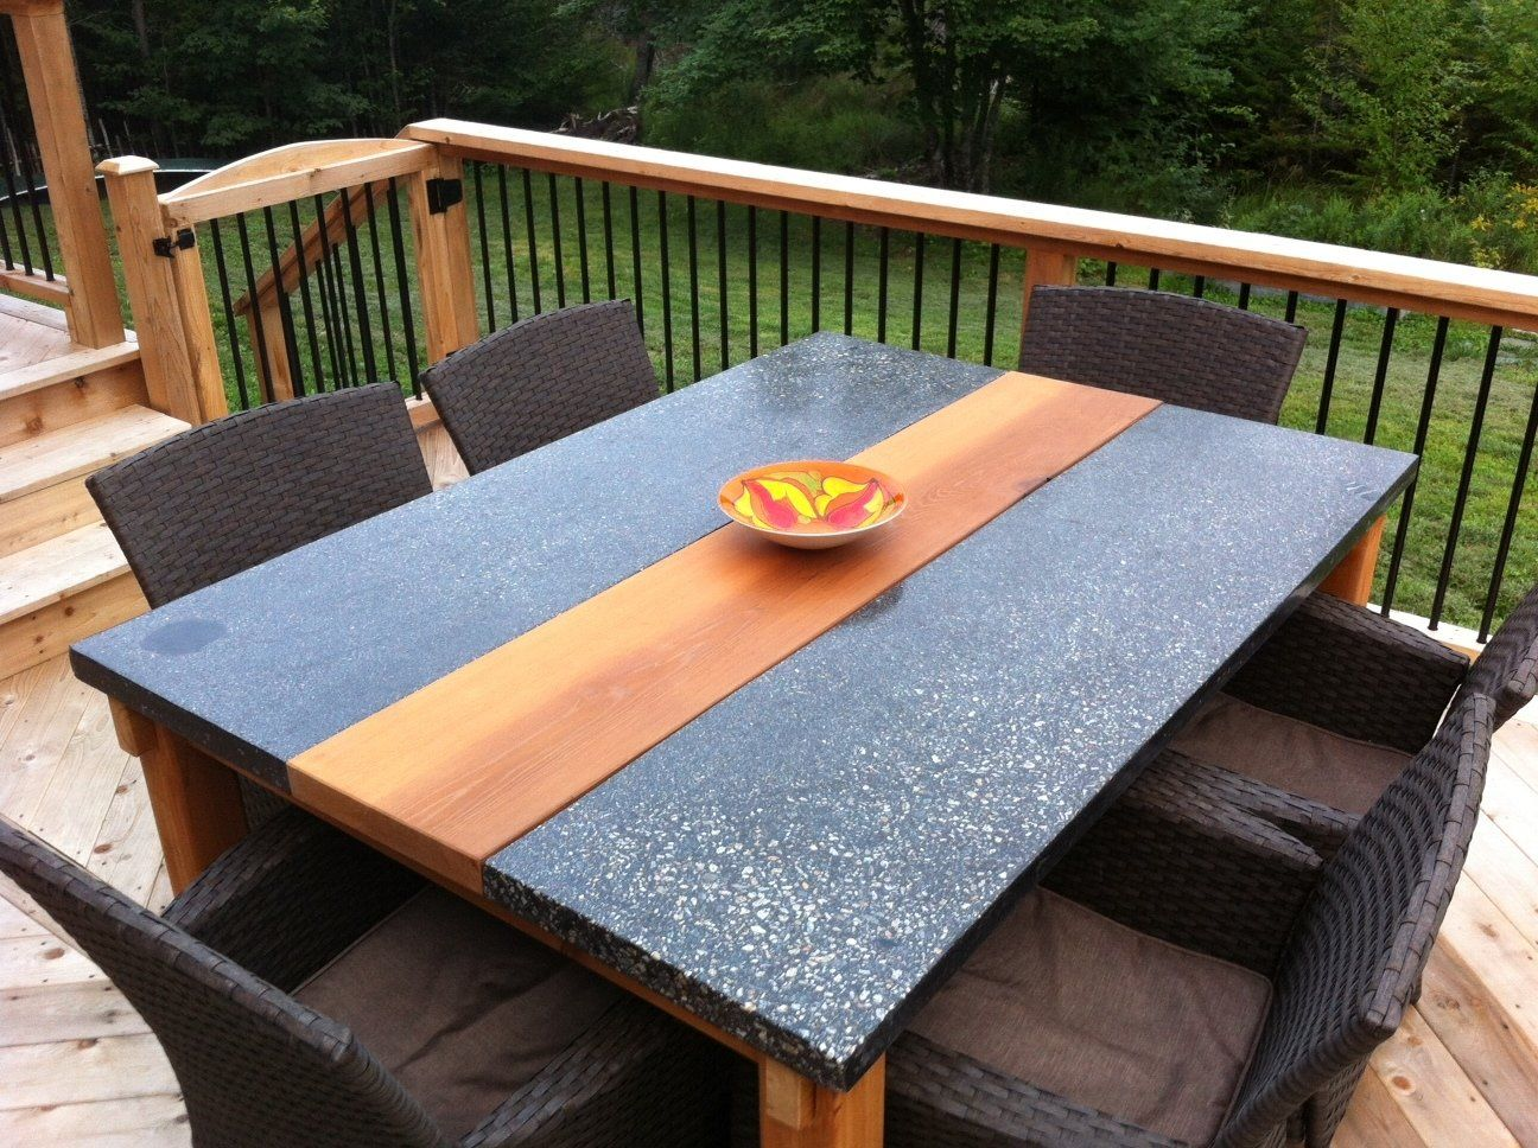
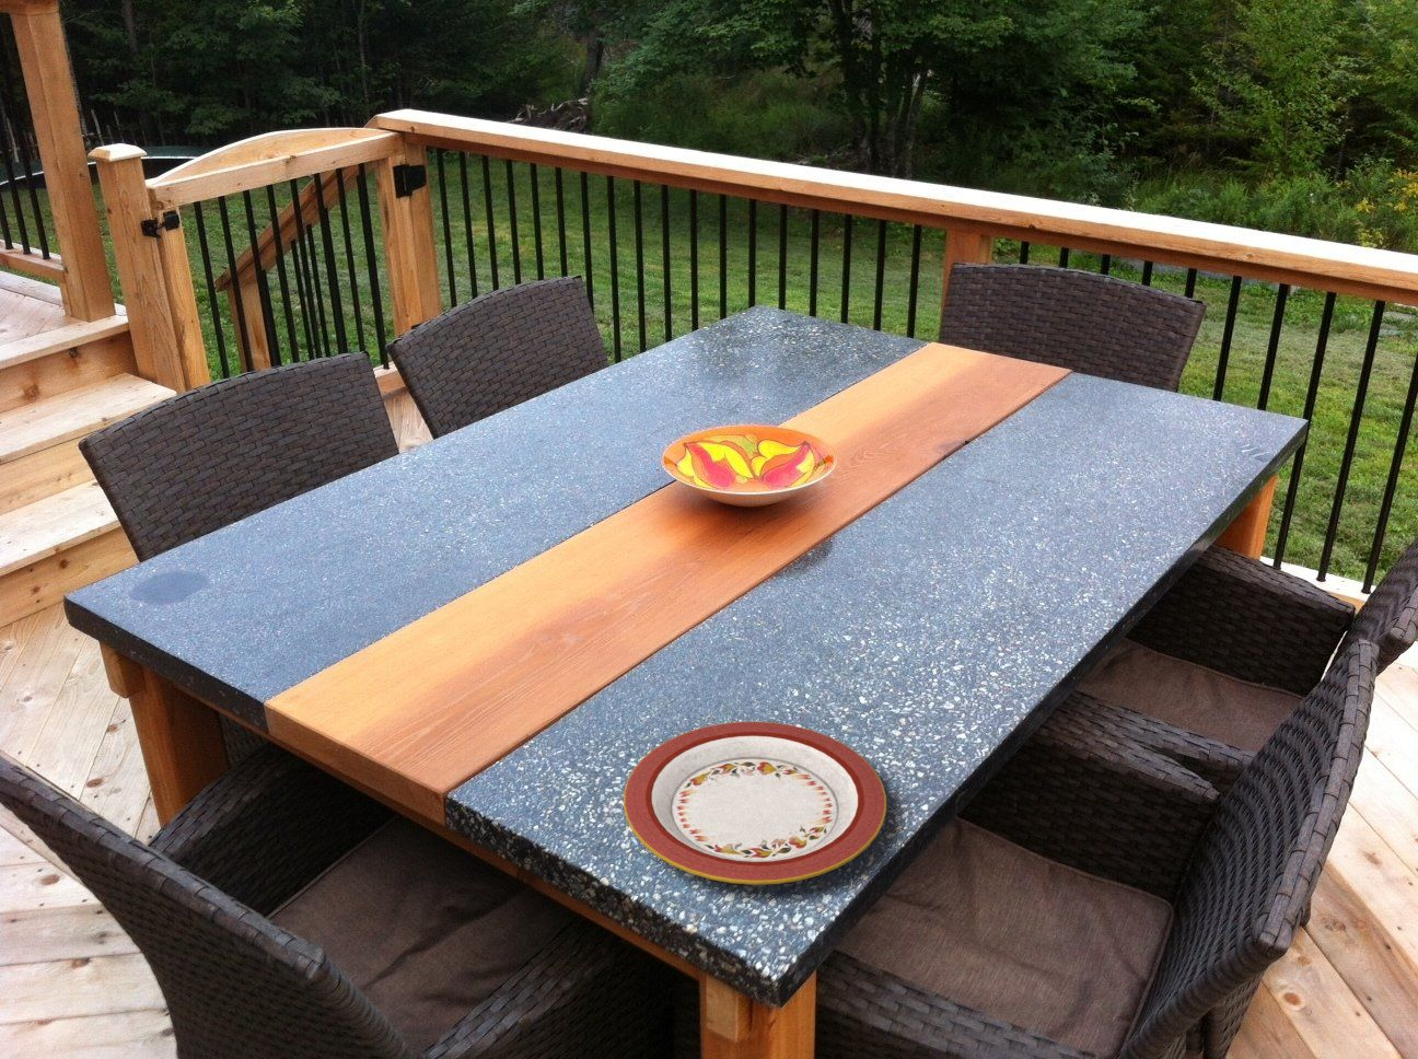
+ plate [623,721,888,887]
